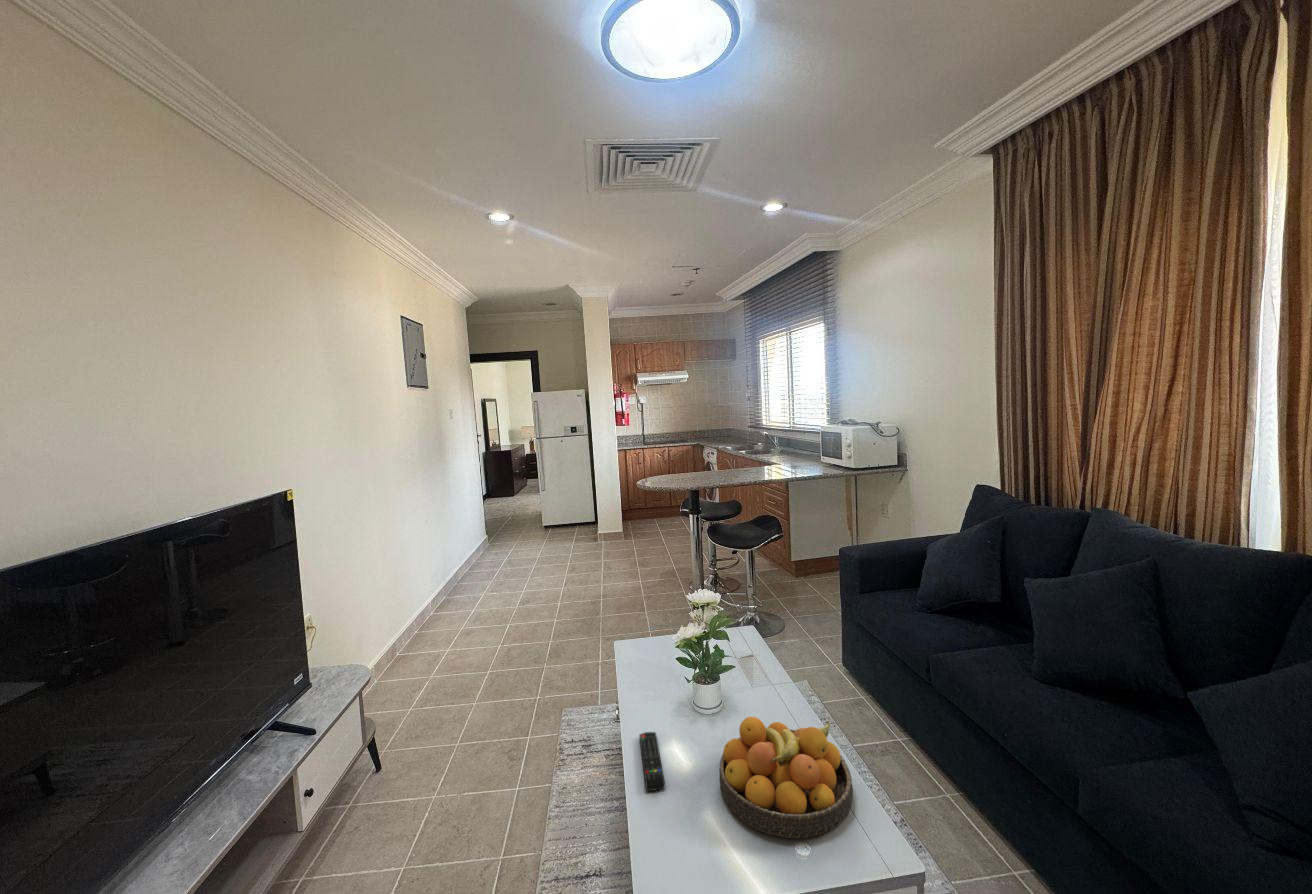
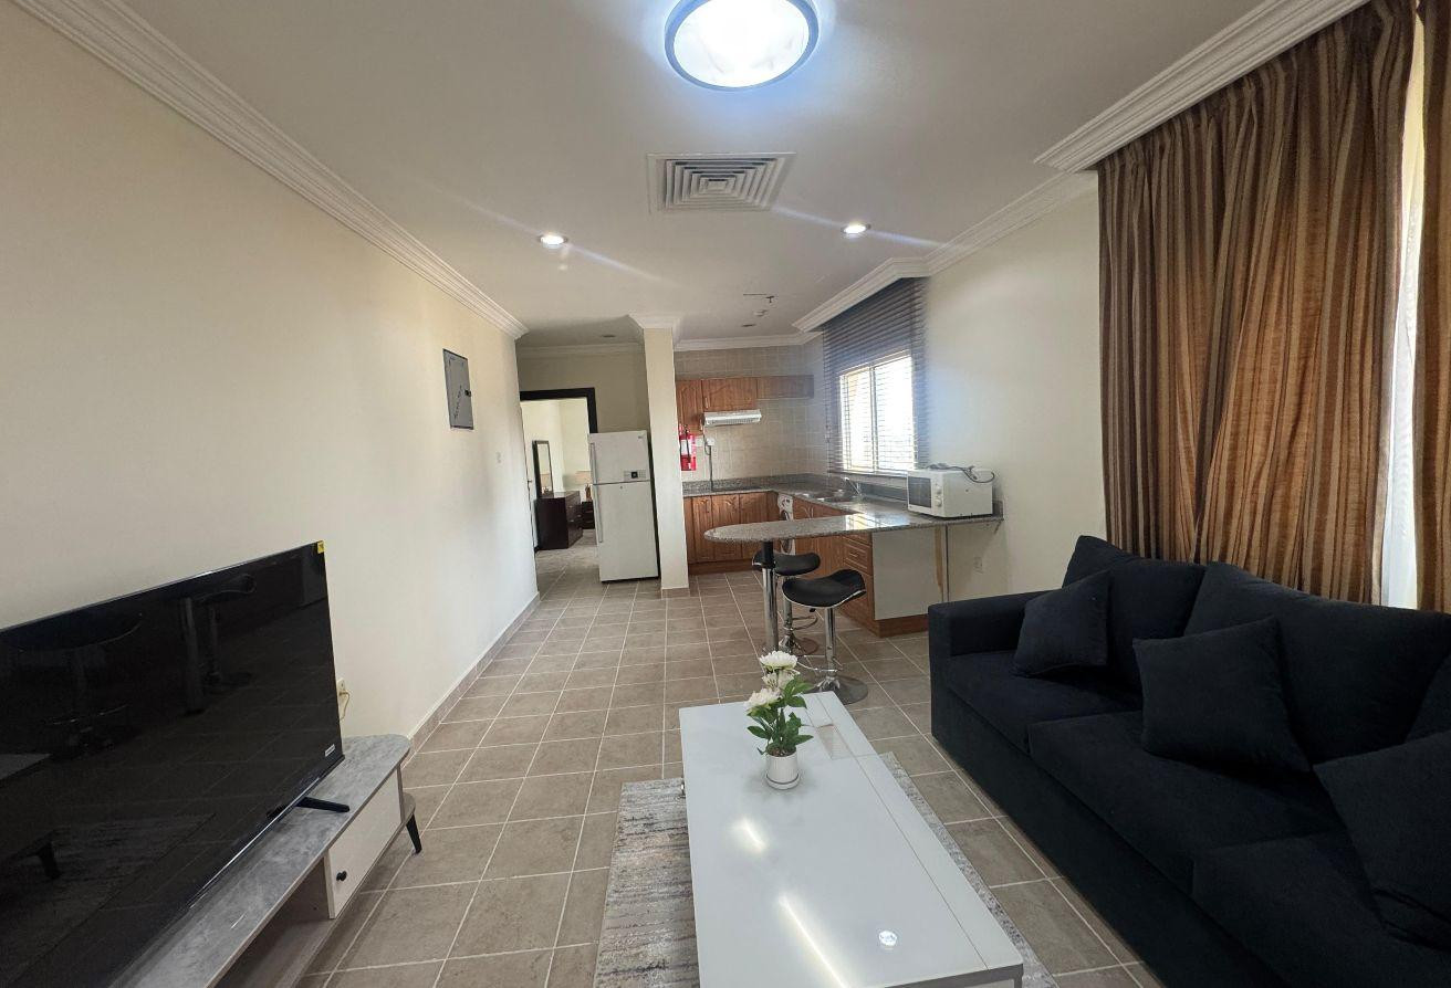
- fruit bowl [718,716,854,839]
- remote control [638,731,666,792]
